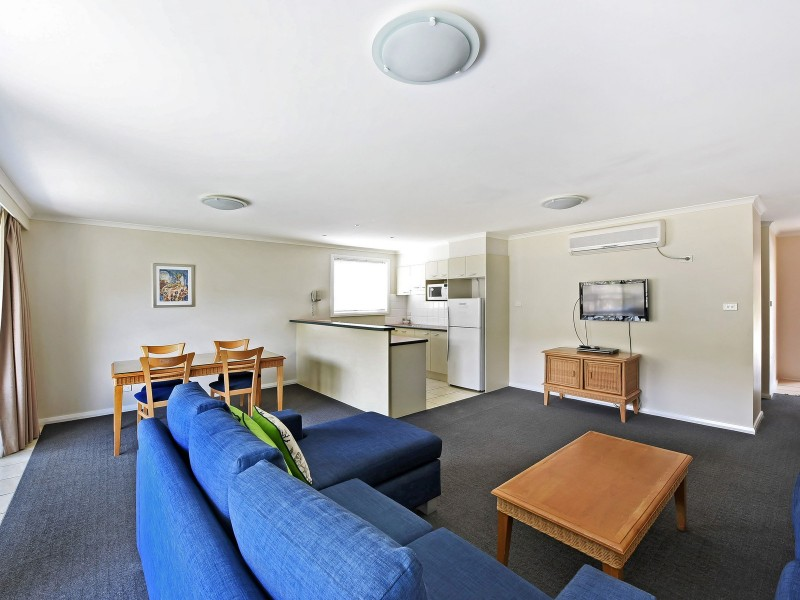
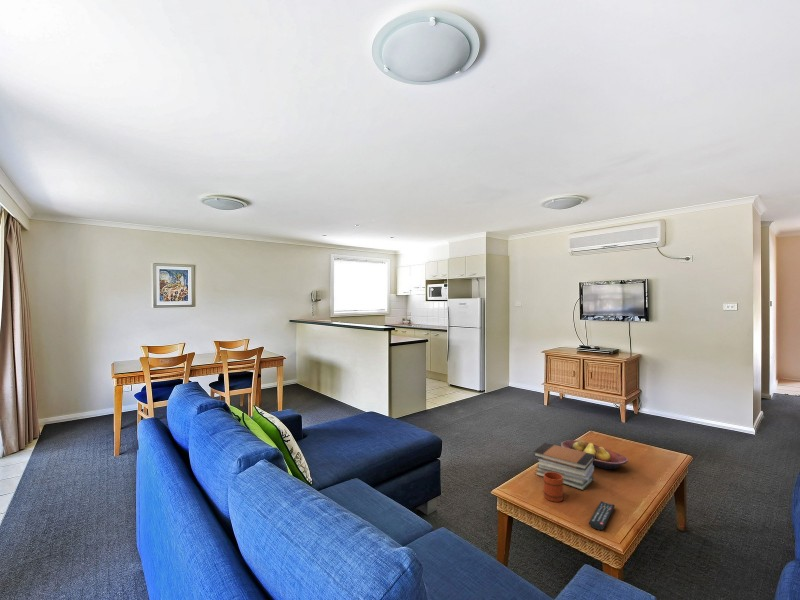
+ fruit bowl [560,439,629,470]
+ mug [542,472,565,503]
+ book stack [533,442,595,491]
+ remote control [588,500,616,531]
